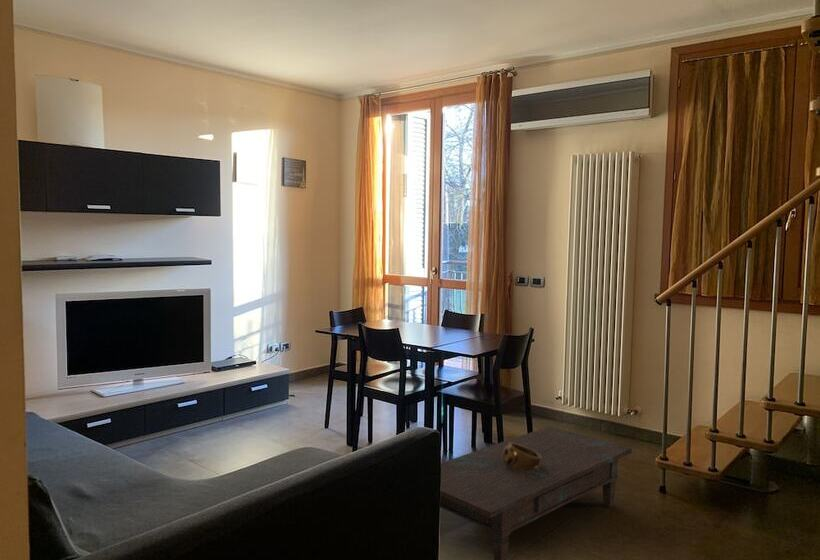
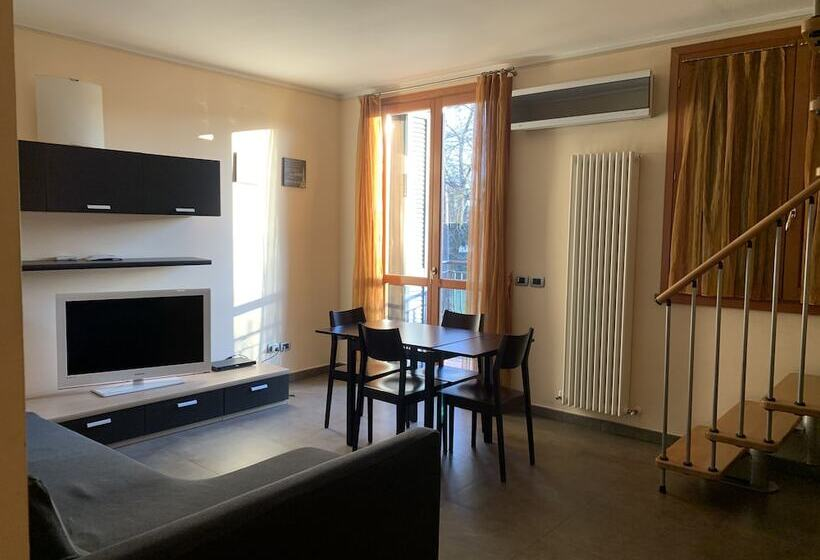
- coffee table [439,425,633,560]
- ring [503,443,541,471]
